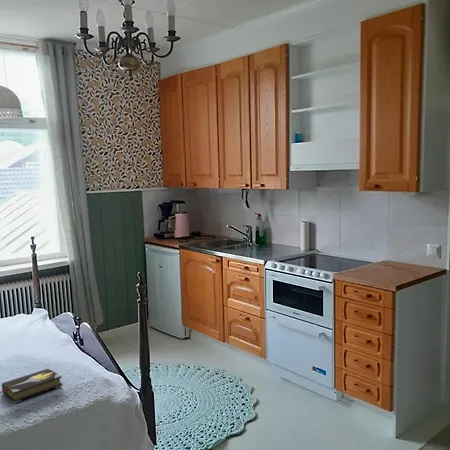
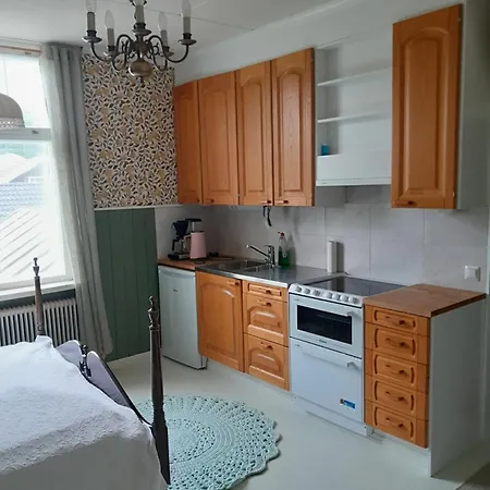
- hardback book [0,368,63,404]
